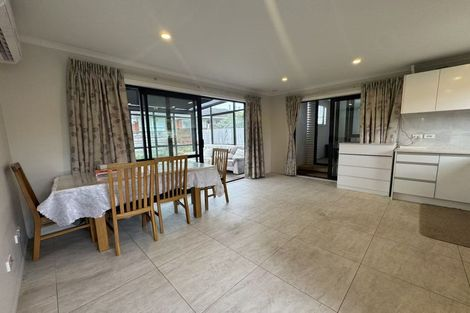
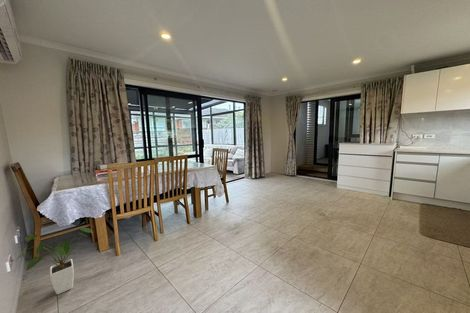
+ house plant [16,226,93,295]
